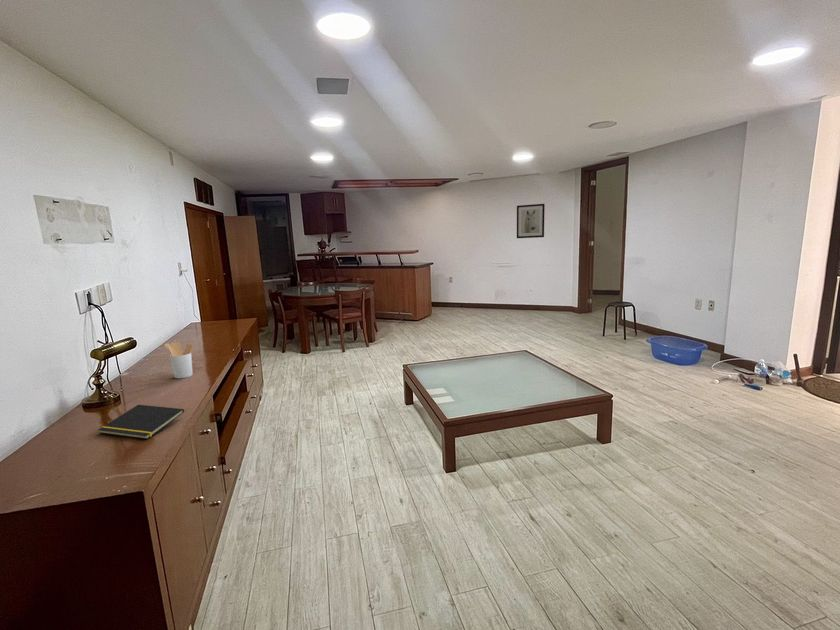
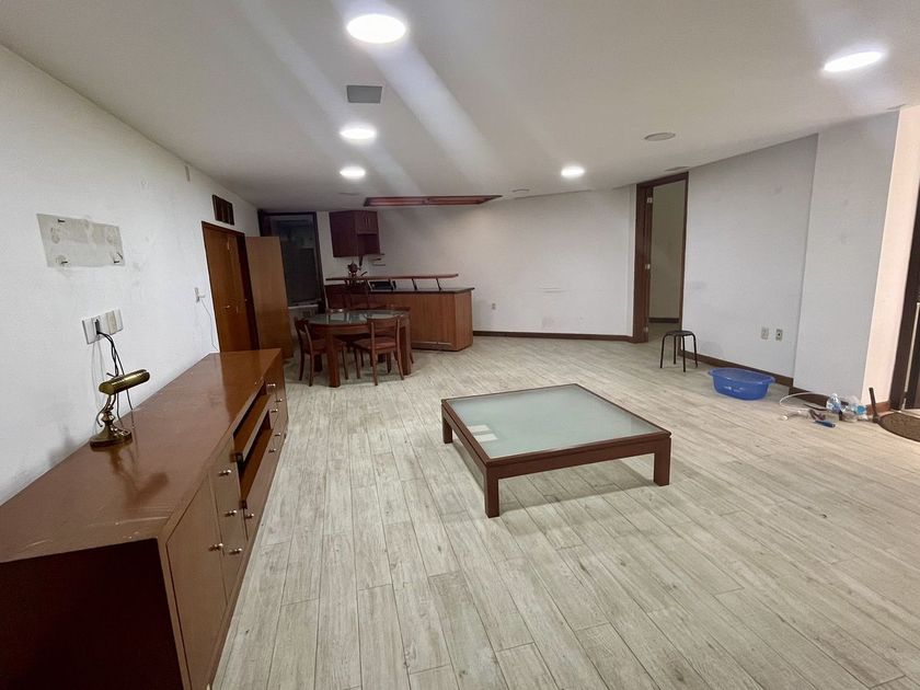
- utensil holder [164,341,194,379]
- wall art [516,203,546,239]
- notepad [98,404,185,440]
